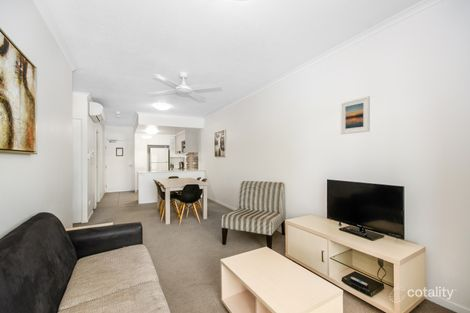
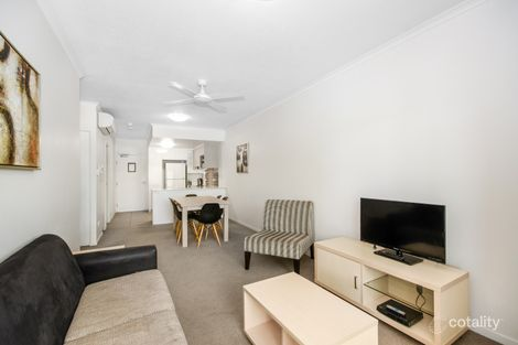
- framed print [340,95,371,135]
